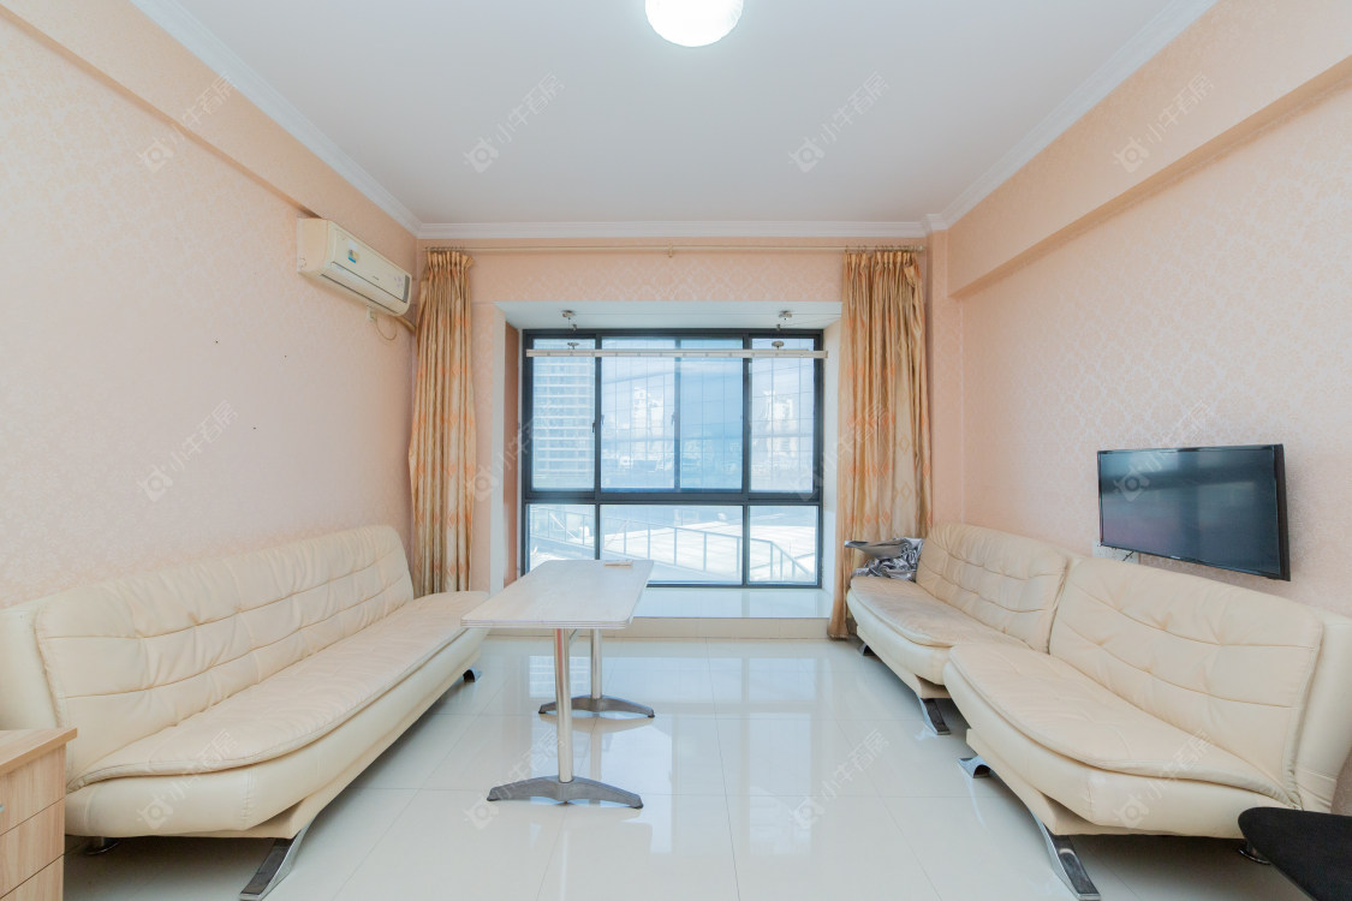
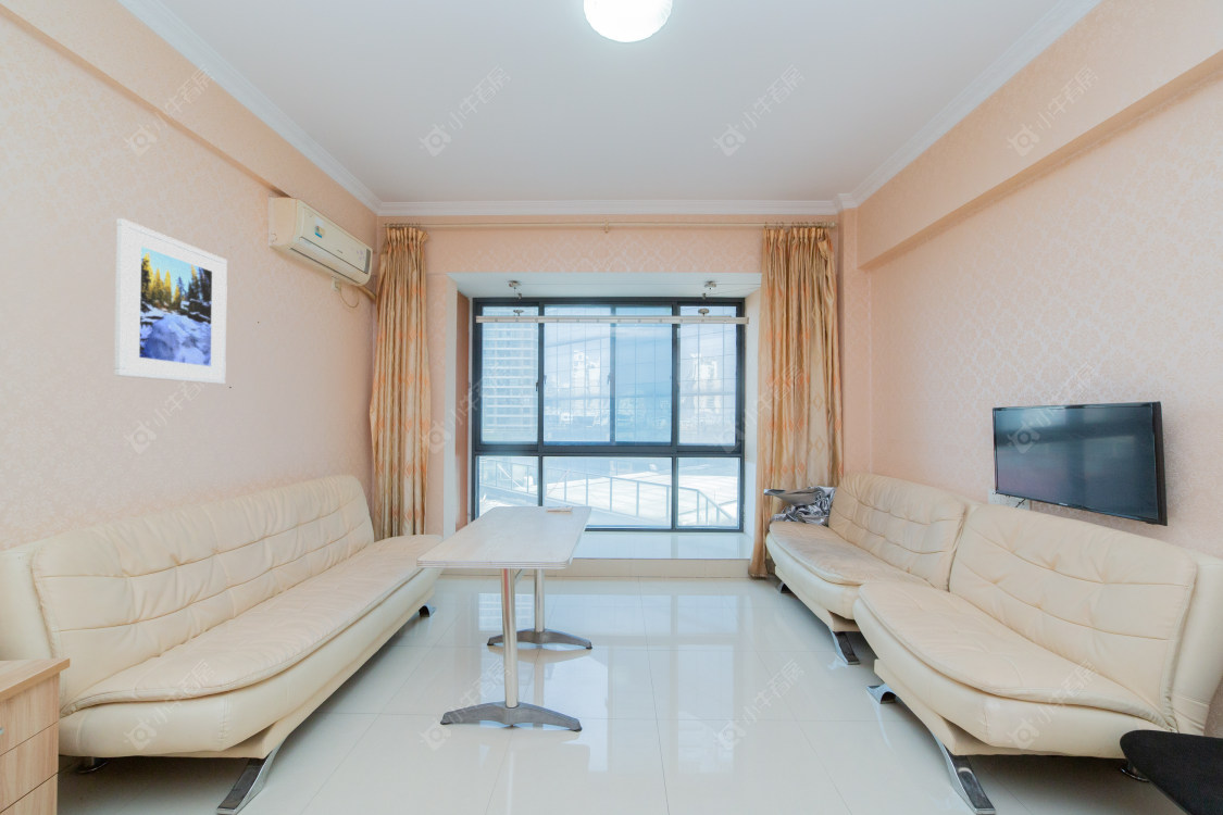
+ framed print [113,217,228,386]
